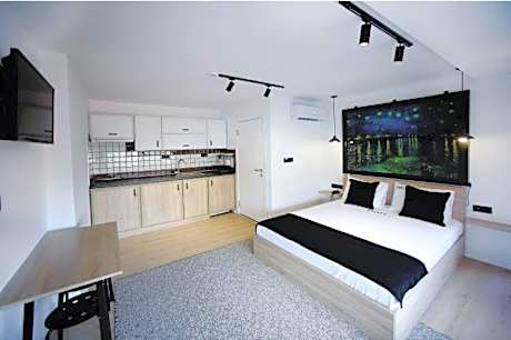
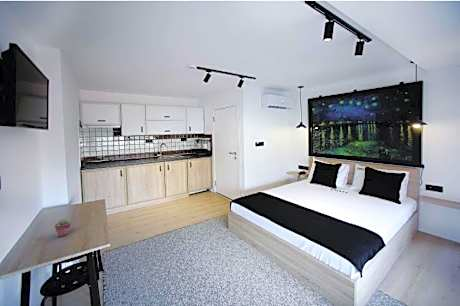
+ potted succulent [54,217,72,238]
